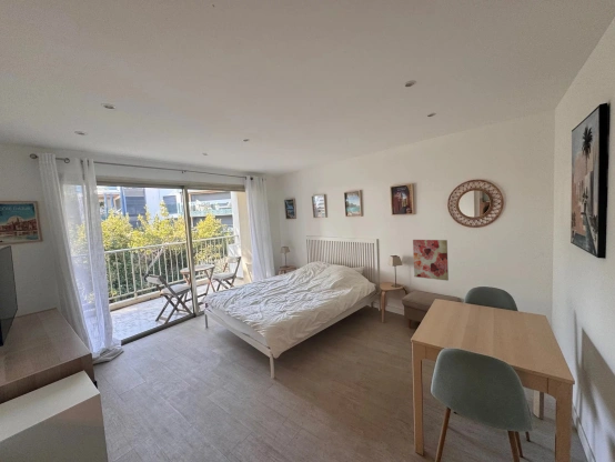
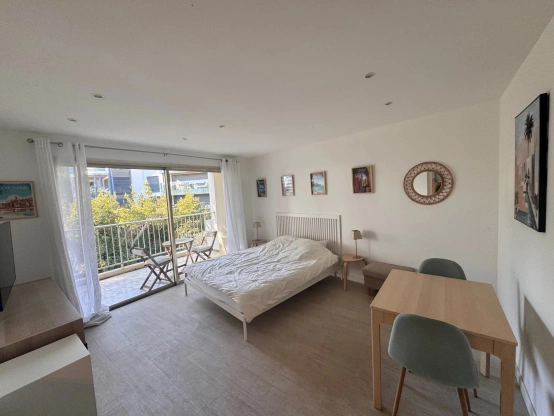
- wall art [412,239,450,282]
